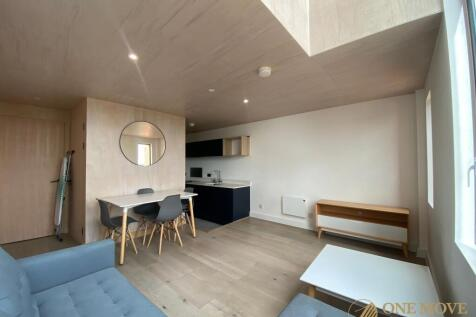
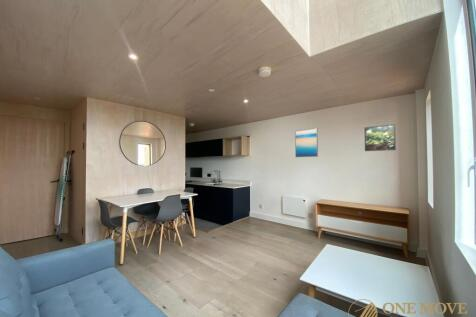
+ wall art [294,127,319,158]
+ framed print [363,123,397,152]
